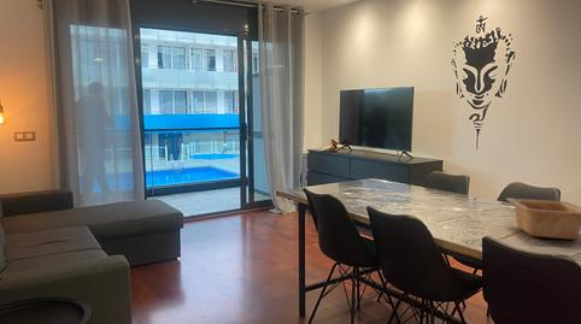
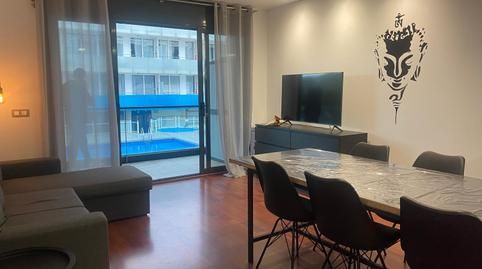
- serving bowl [505,198,581,241]
